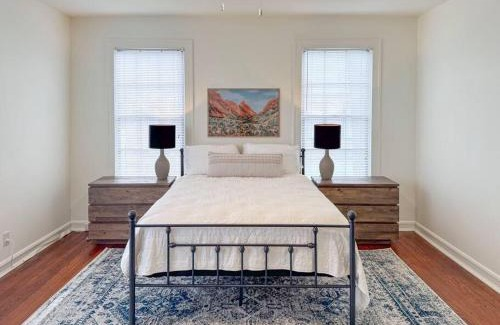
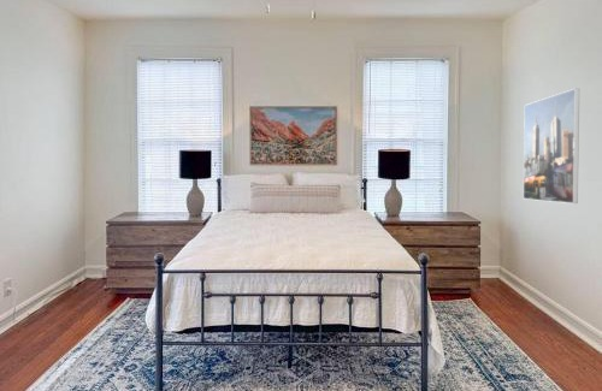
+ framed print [523,88,580,205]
